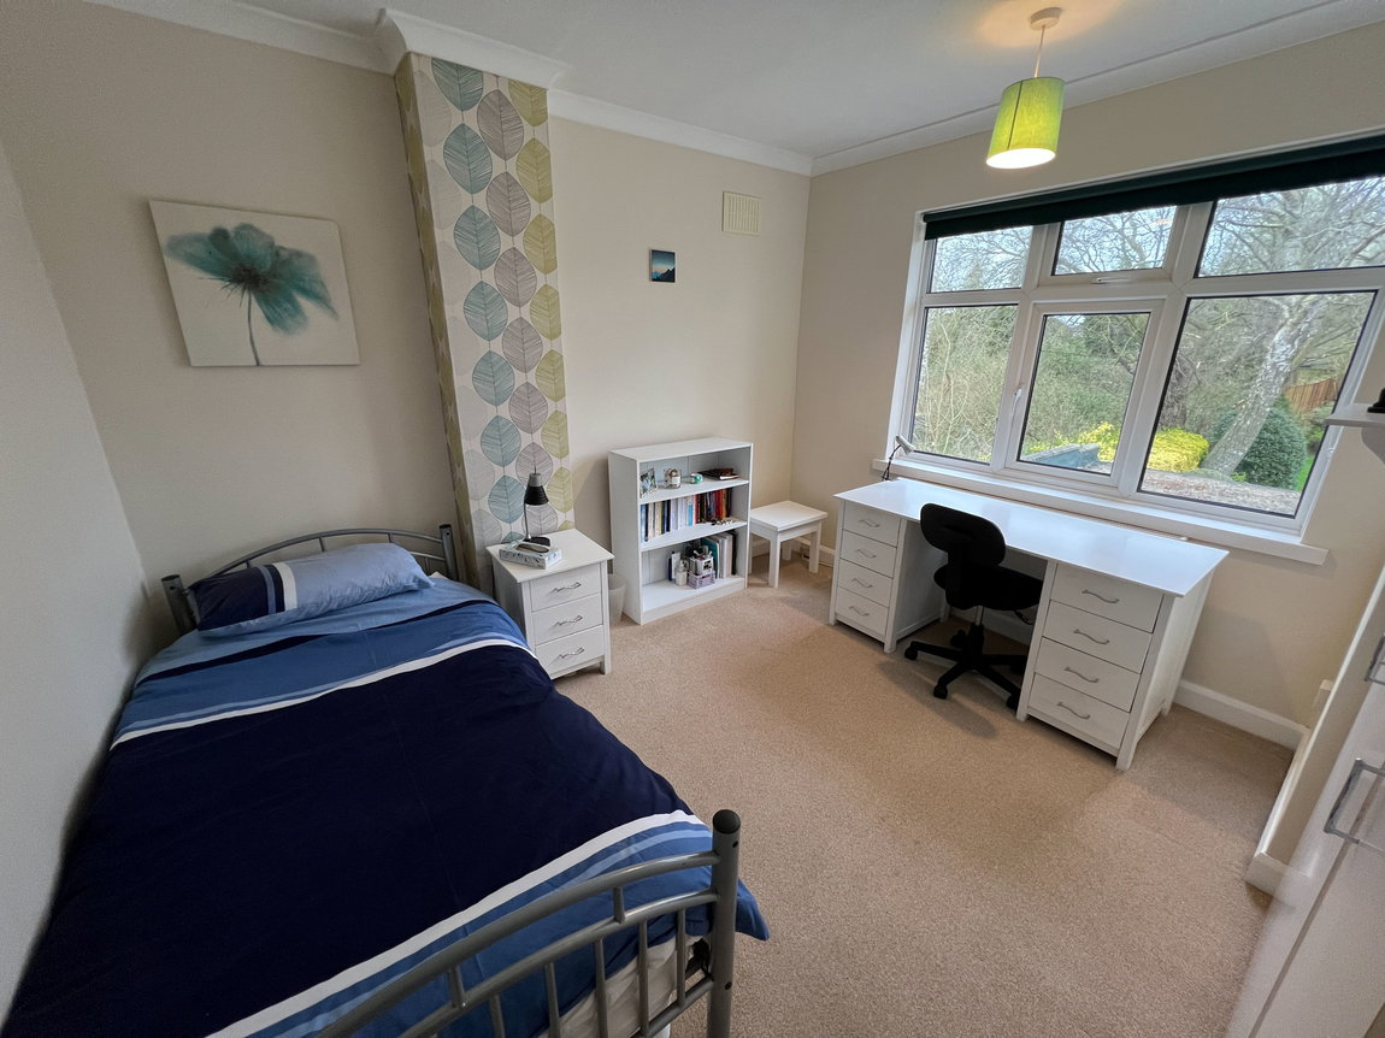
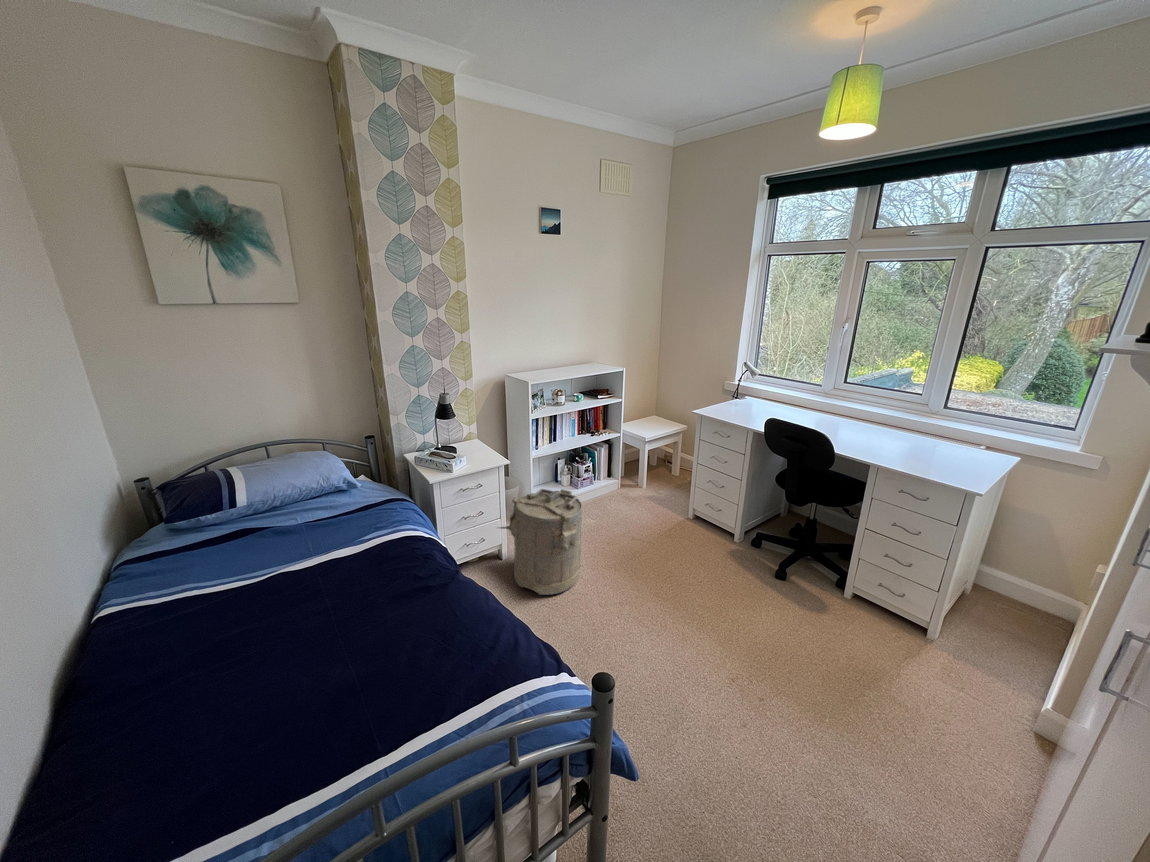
+ laundry hamper [496,488,583,596]
